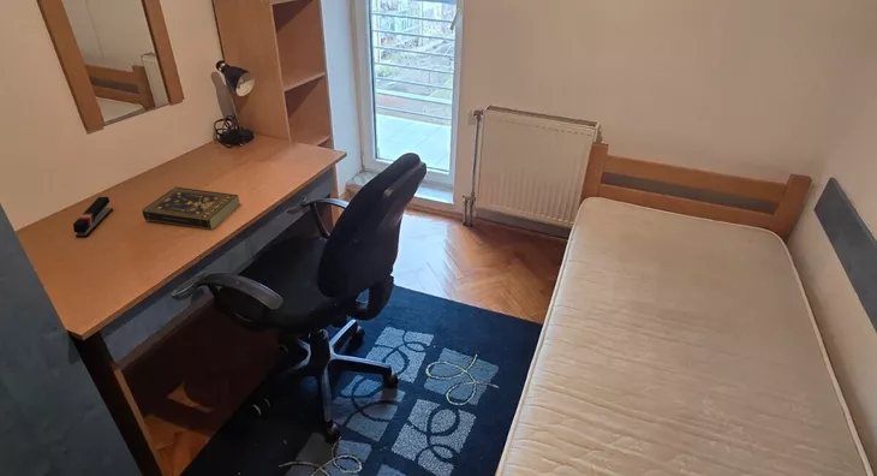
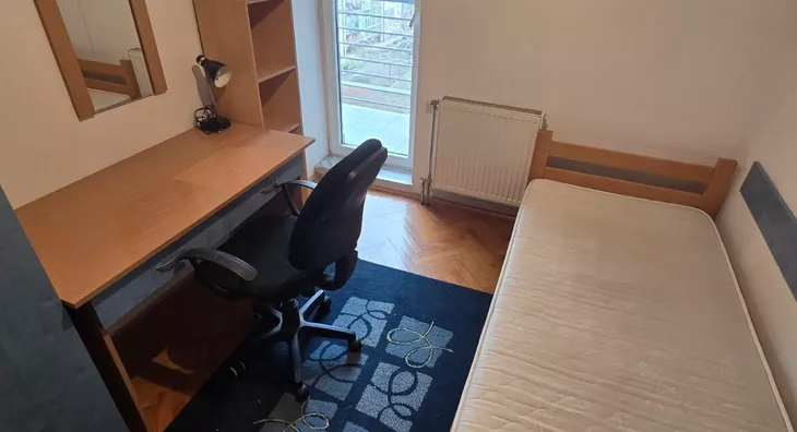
- book [141,186,241,231]
- stapler [72,196,114,238]
